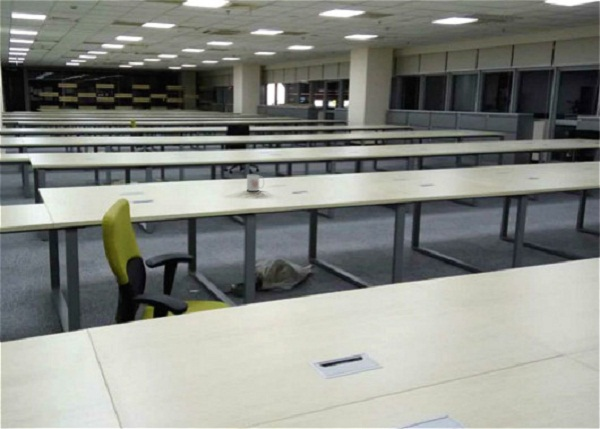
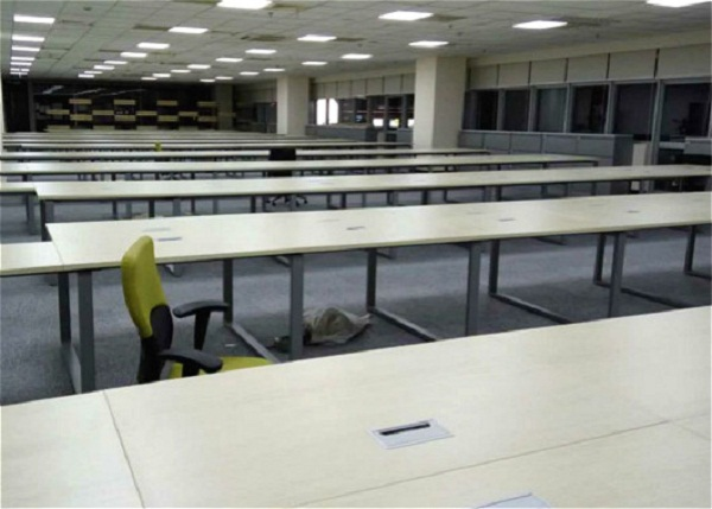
- mug [246,174,265,192]
